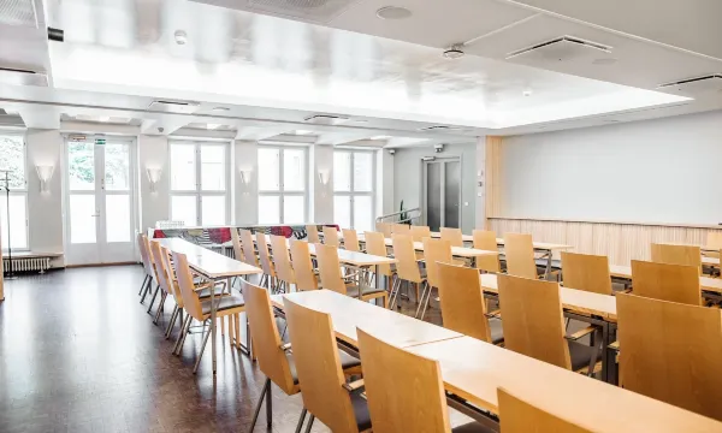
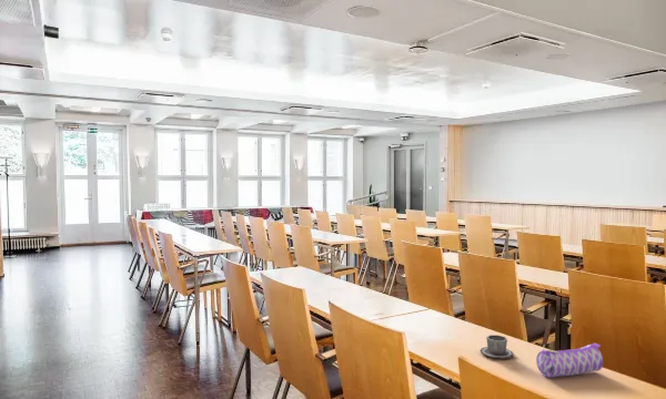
+ pencil case [535,342,604,379]
+ cup [480,334,515,359]
